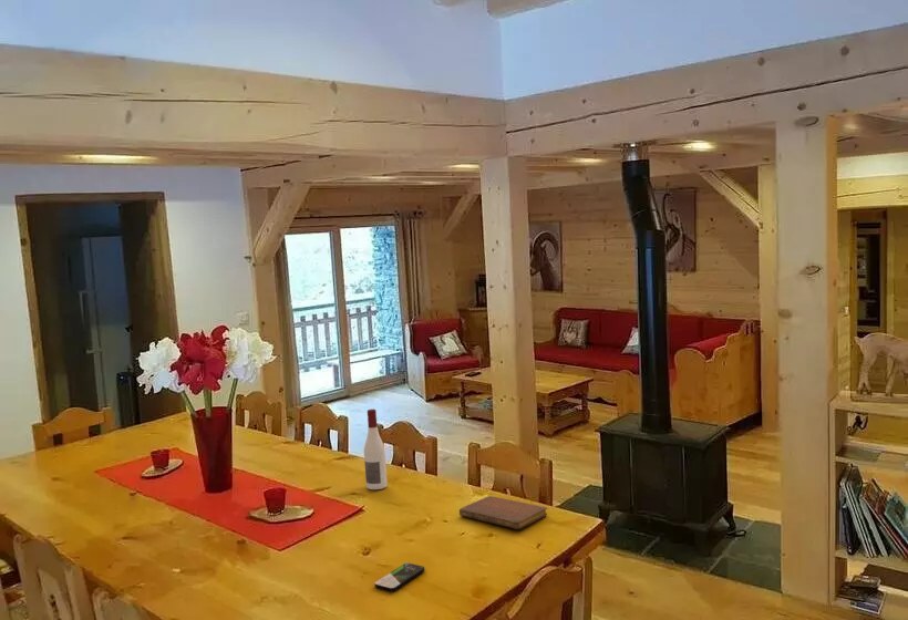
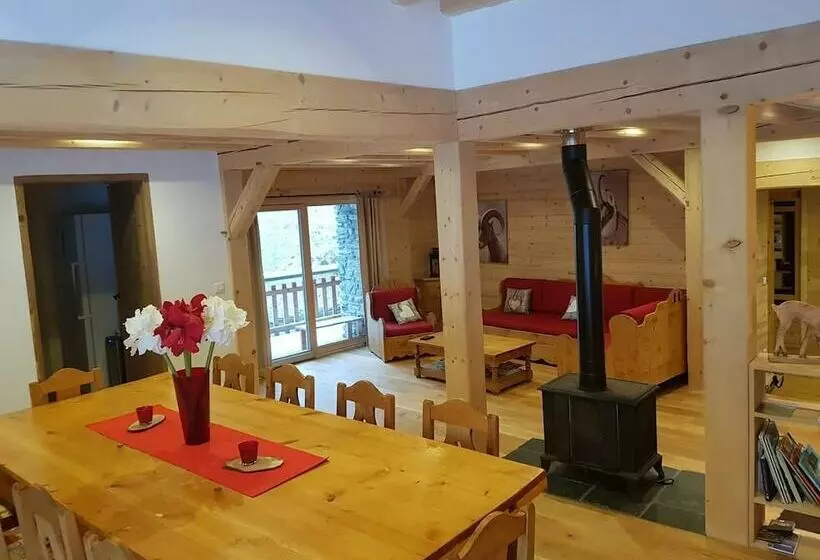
- notebook [458,495,548,530]
- smartphone [373,562,425,592]
- alcohol [363,409,389,490]
